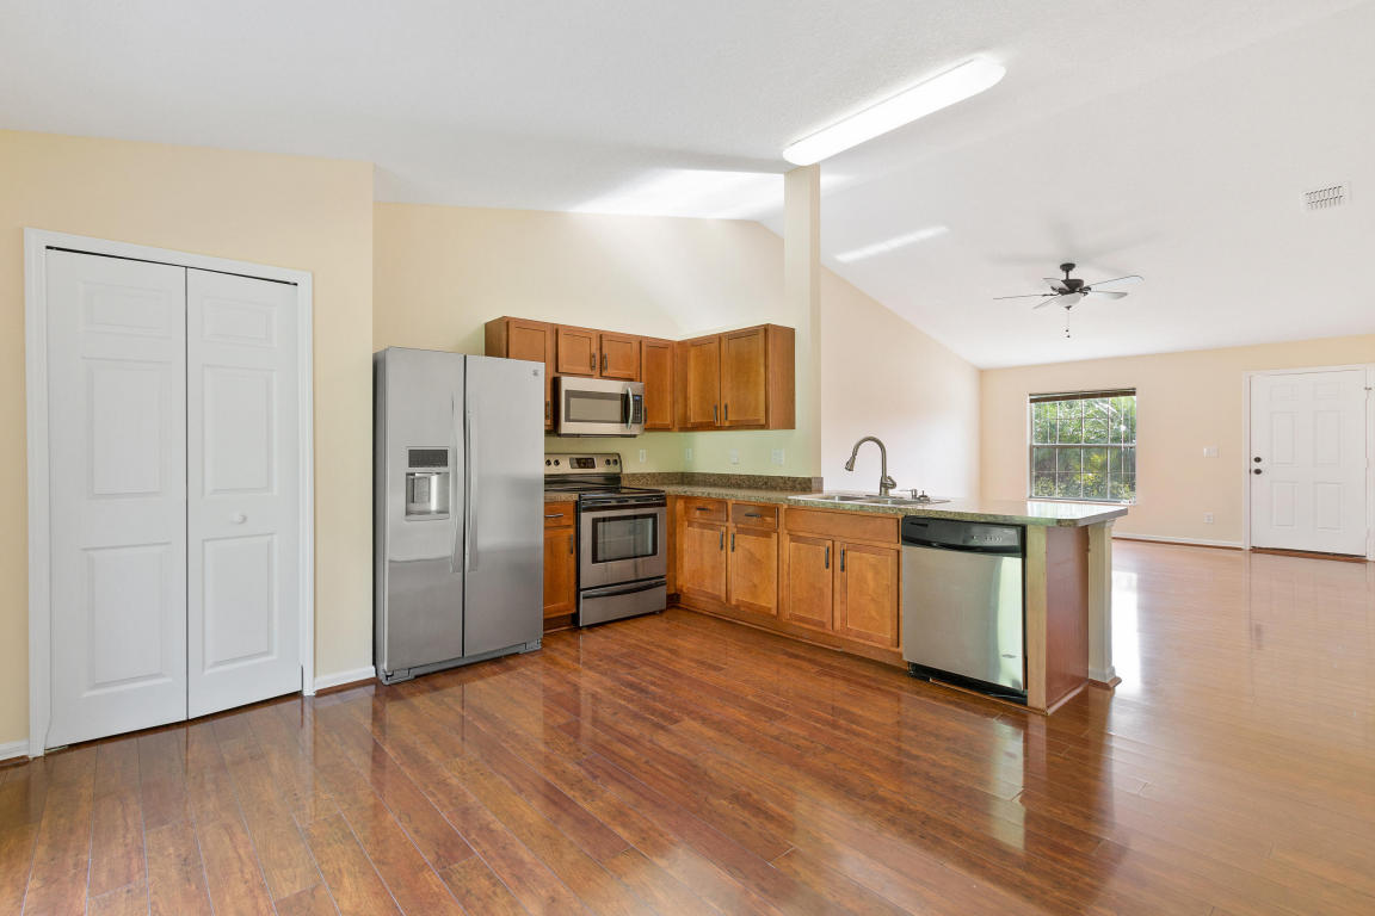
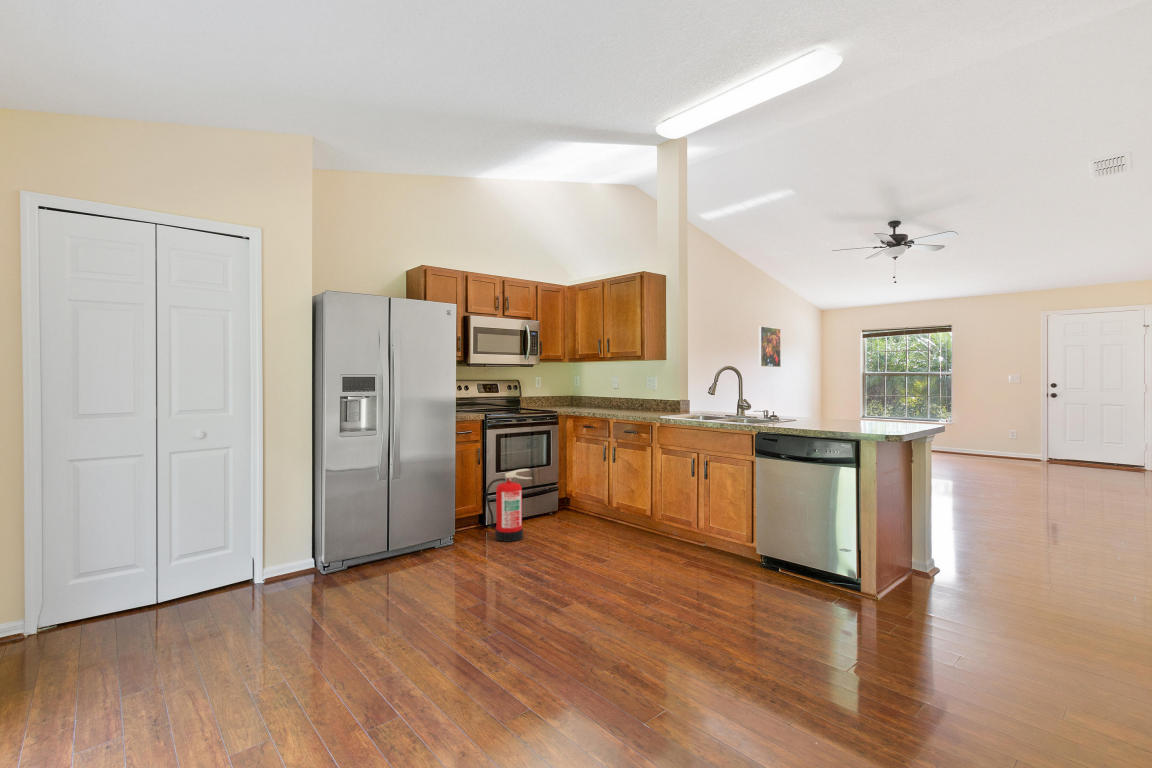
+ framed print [758,325,782,368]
+ fire extinguisher [485,468,533,543]
